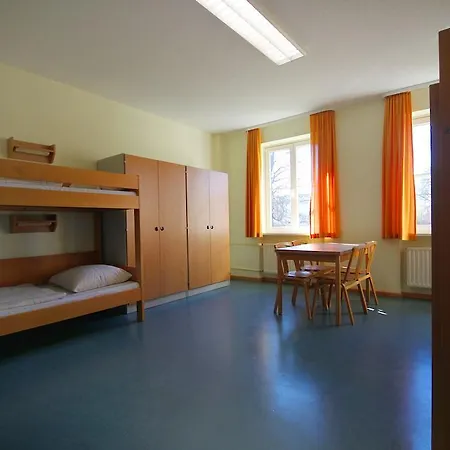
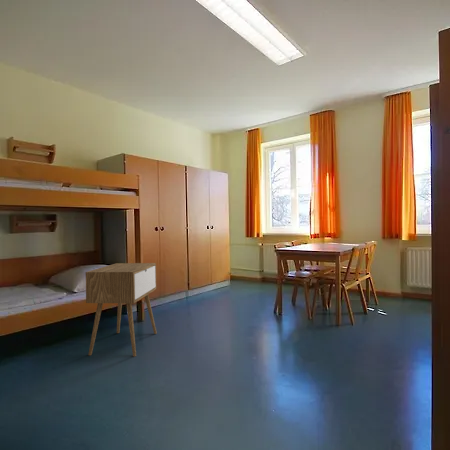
+ nightstand [85,262,158,358]
